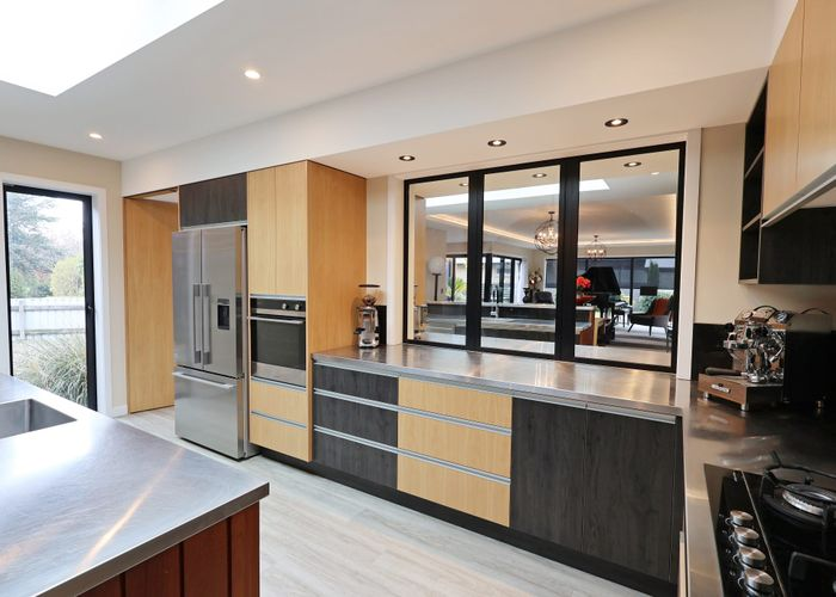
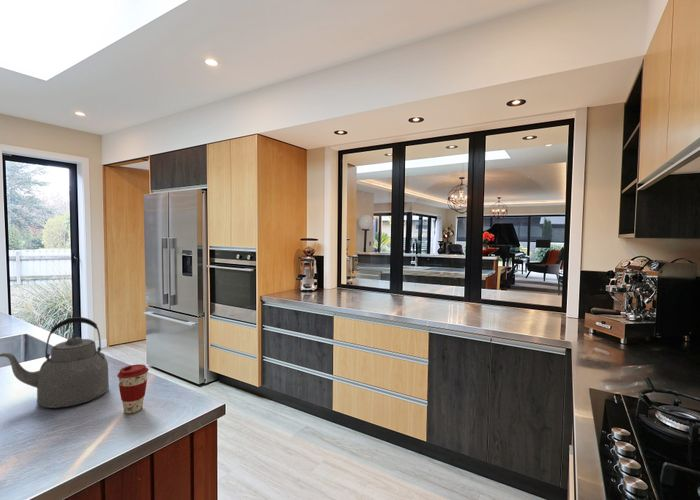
+ kettle [0,316,110,409]
+ coffee cup [116,363,150,414]
